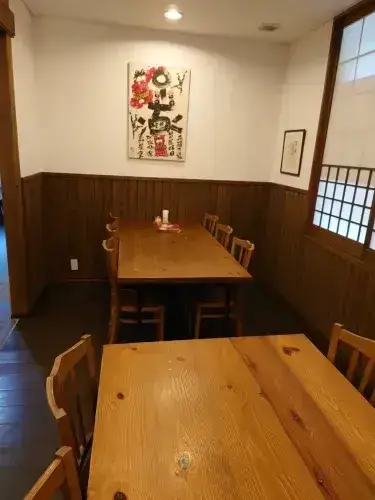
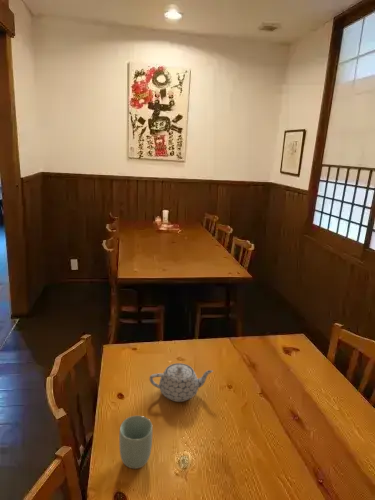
+ teapot [149,362,214,403]
+ cup [118,415,153,470]
